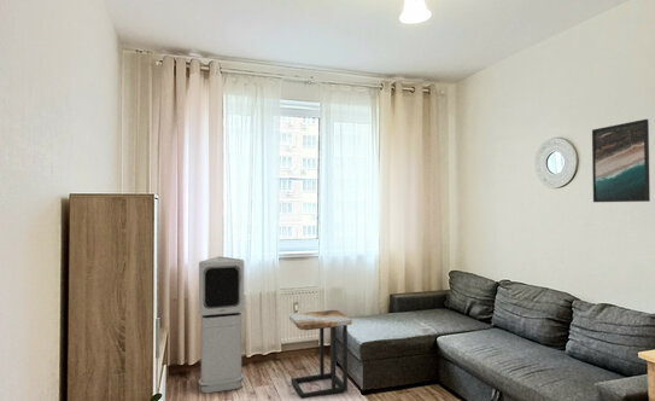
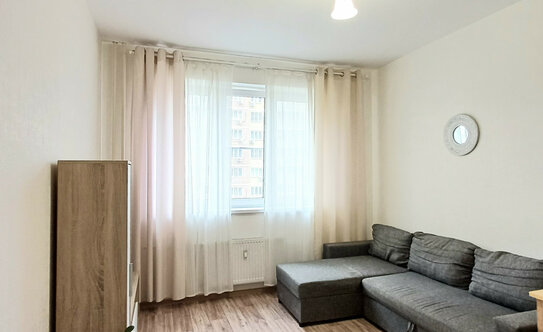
- side table [288,309,353,400]
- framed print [591,118,651,203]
- air purifier [198,255,245,394]
